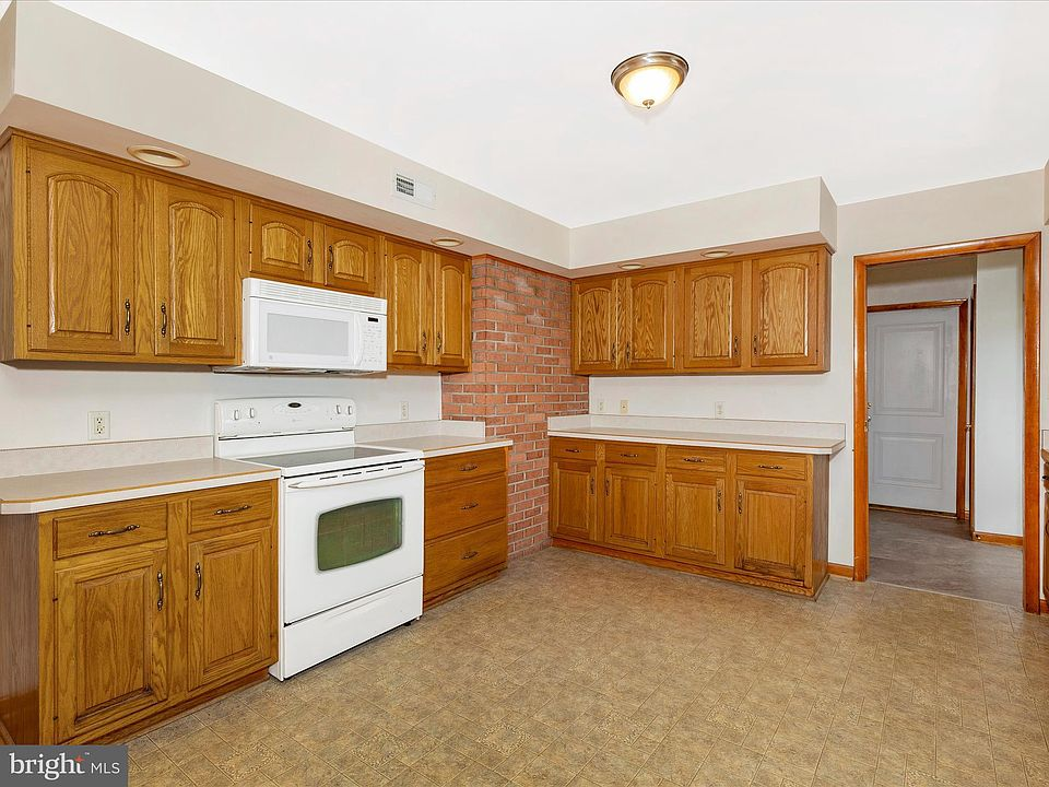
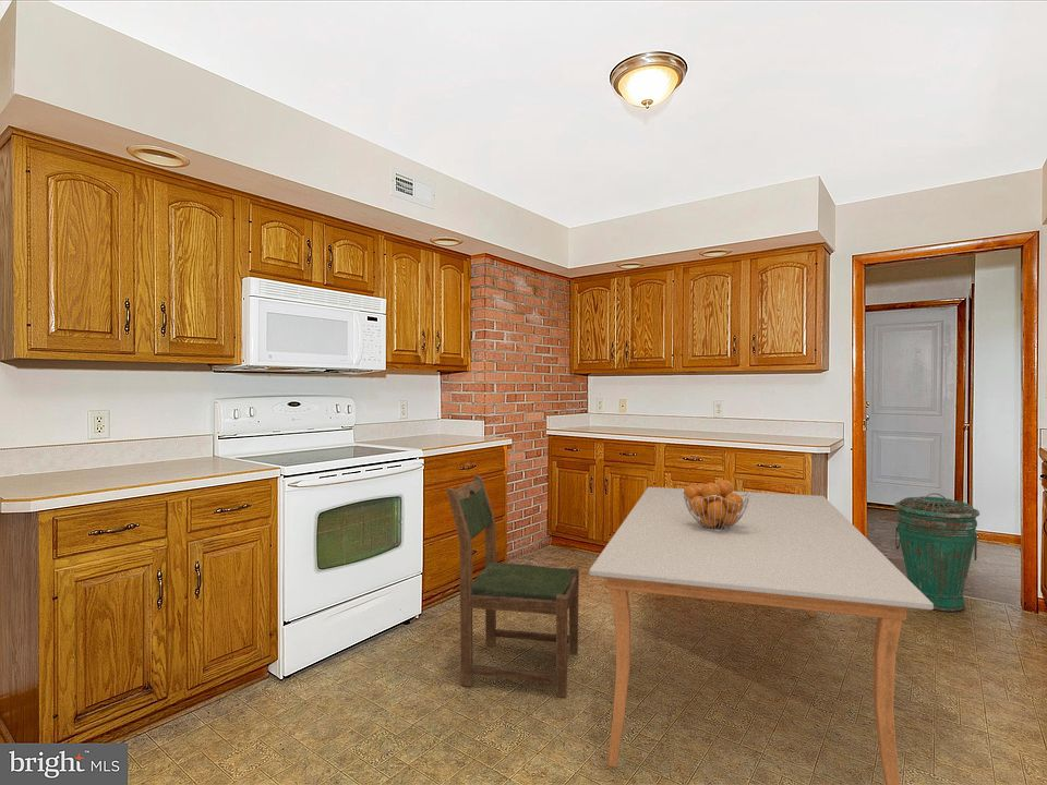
+ dining chair [446,474,580,698]
+ fruit basket [682,479,751,531]
+ trash can [893,492,980,613]
+ dining table [588,486,934,785]
